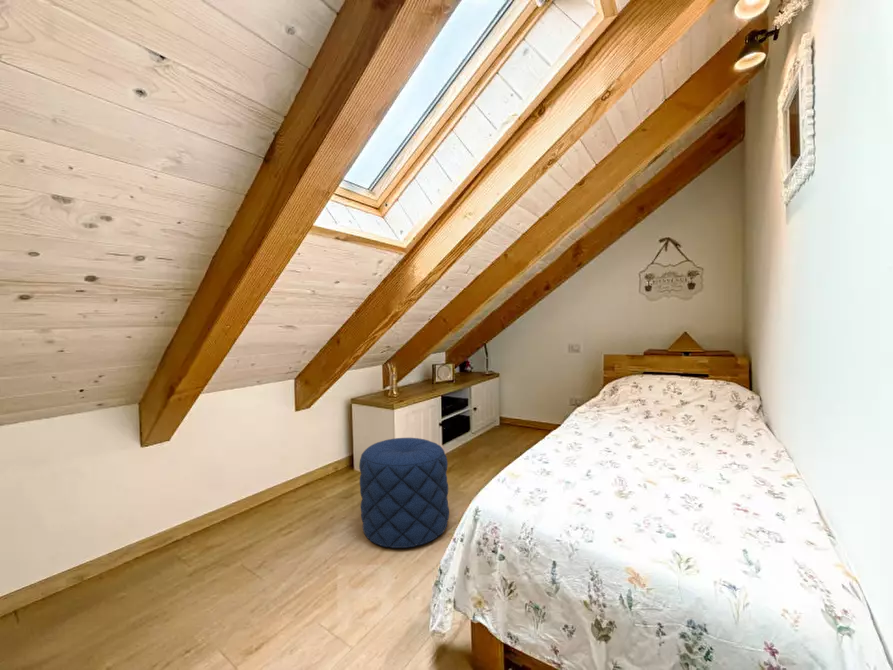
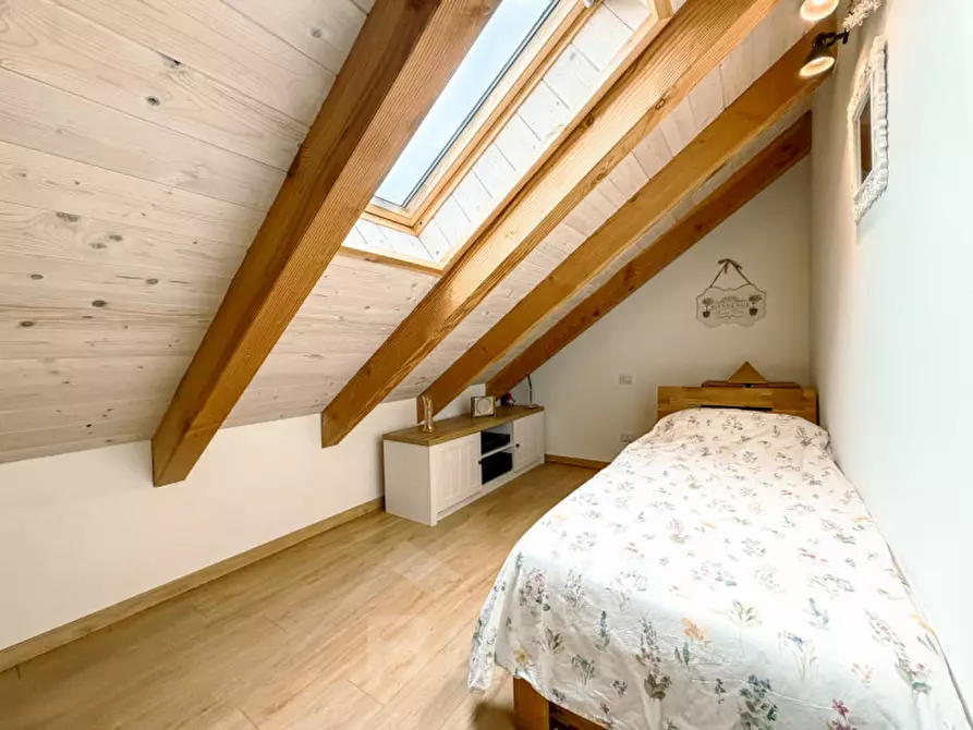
- pouf [358,437,450,549]
